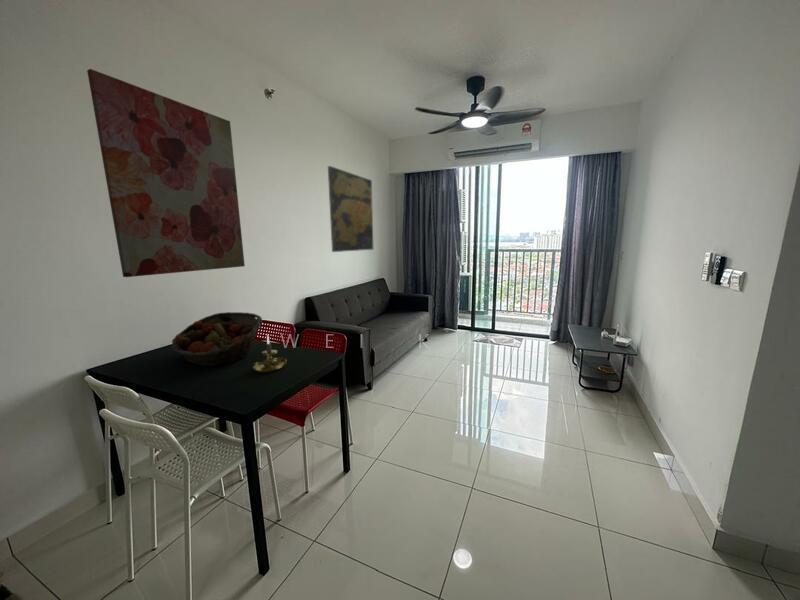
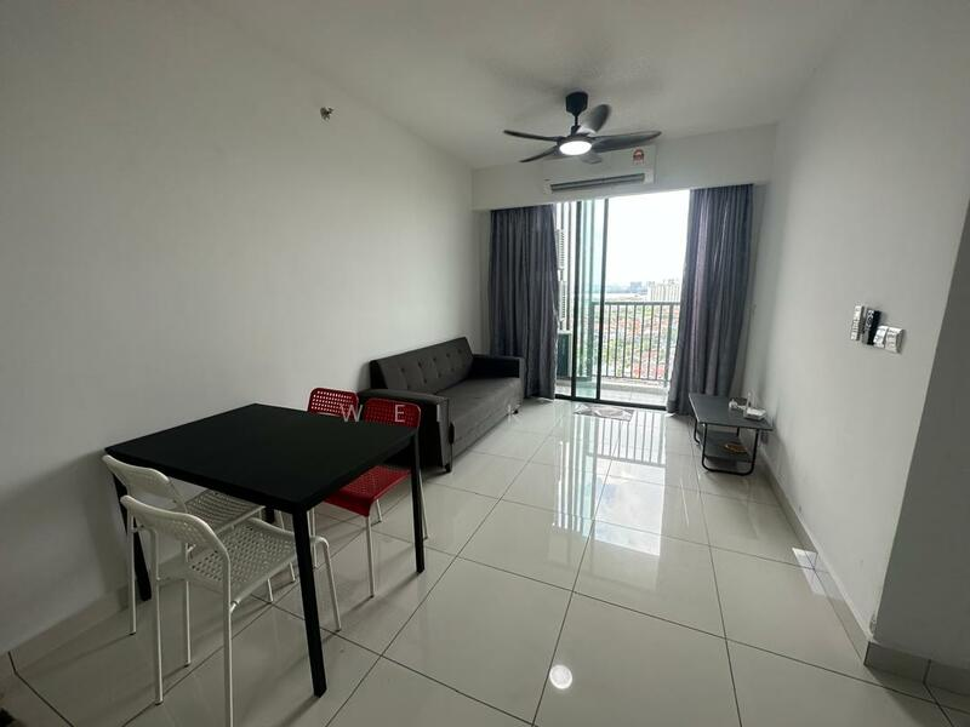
- candle holder [250,334,287,374]
- wall art [86,68,246,278]
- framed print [327,165,375,253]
- fruit basket [170,311,263,367]
